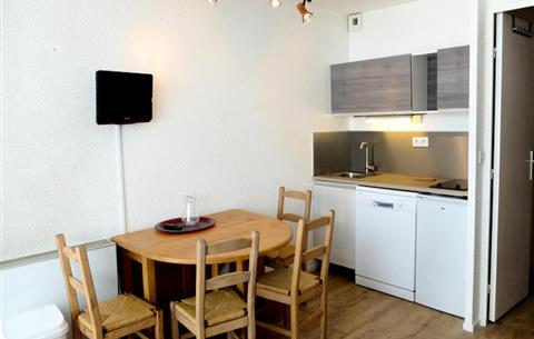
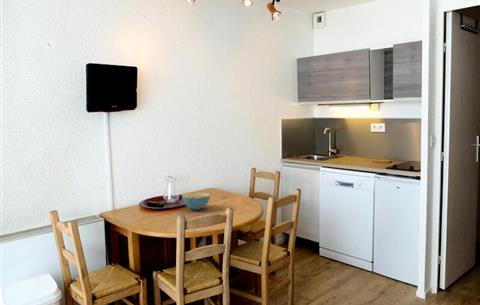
+ cereal bowl [181,192,211,211]
